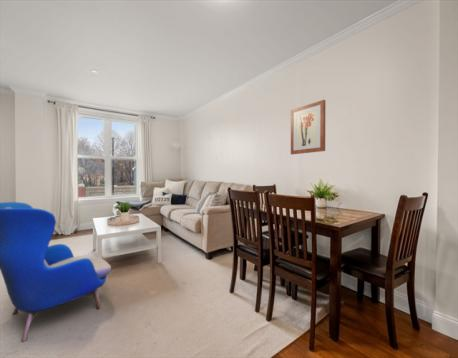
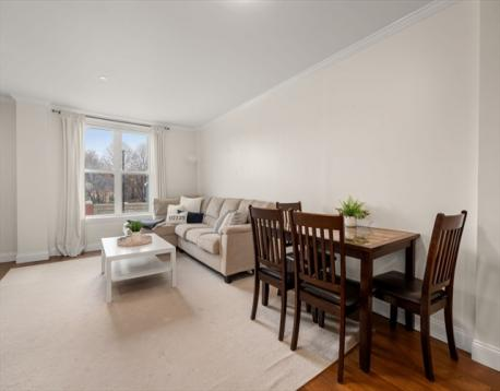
- armchair [0,201,112,342]
- wall art [290,99,326,155]
